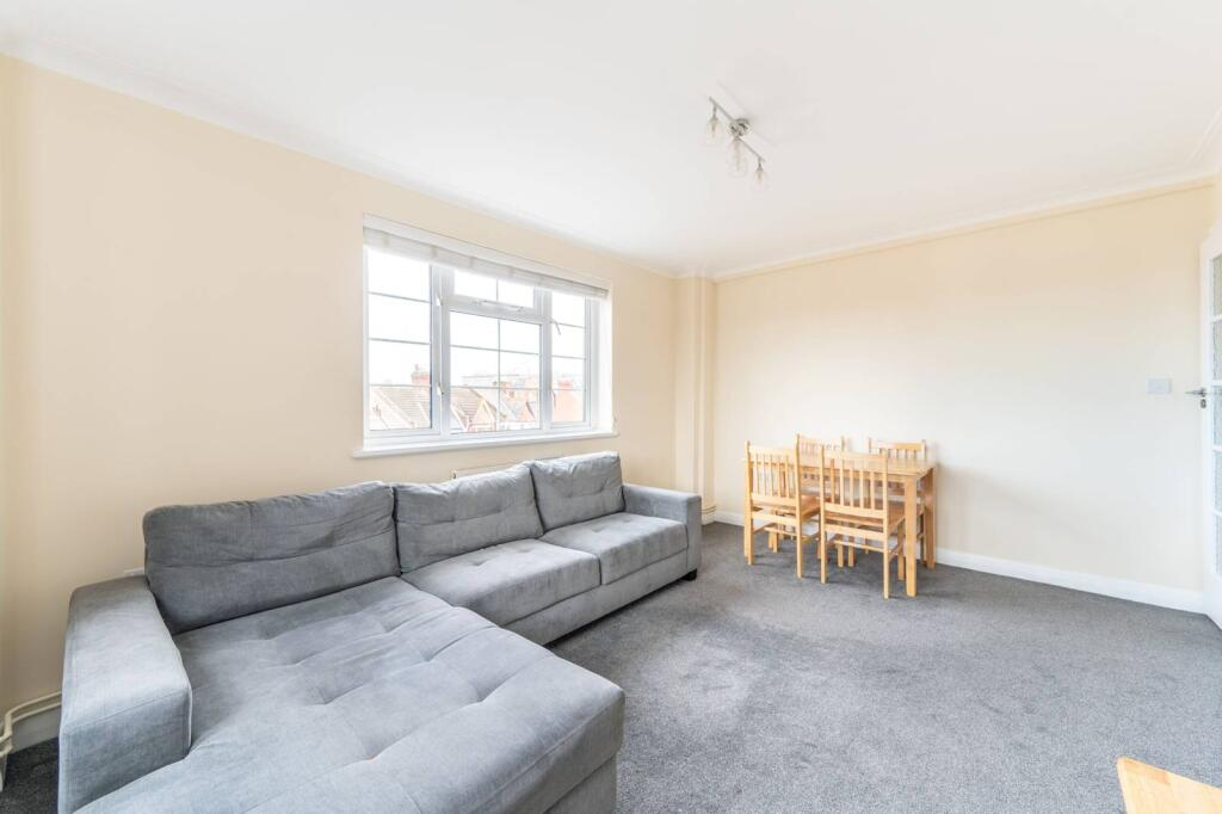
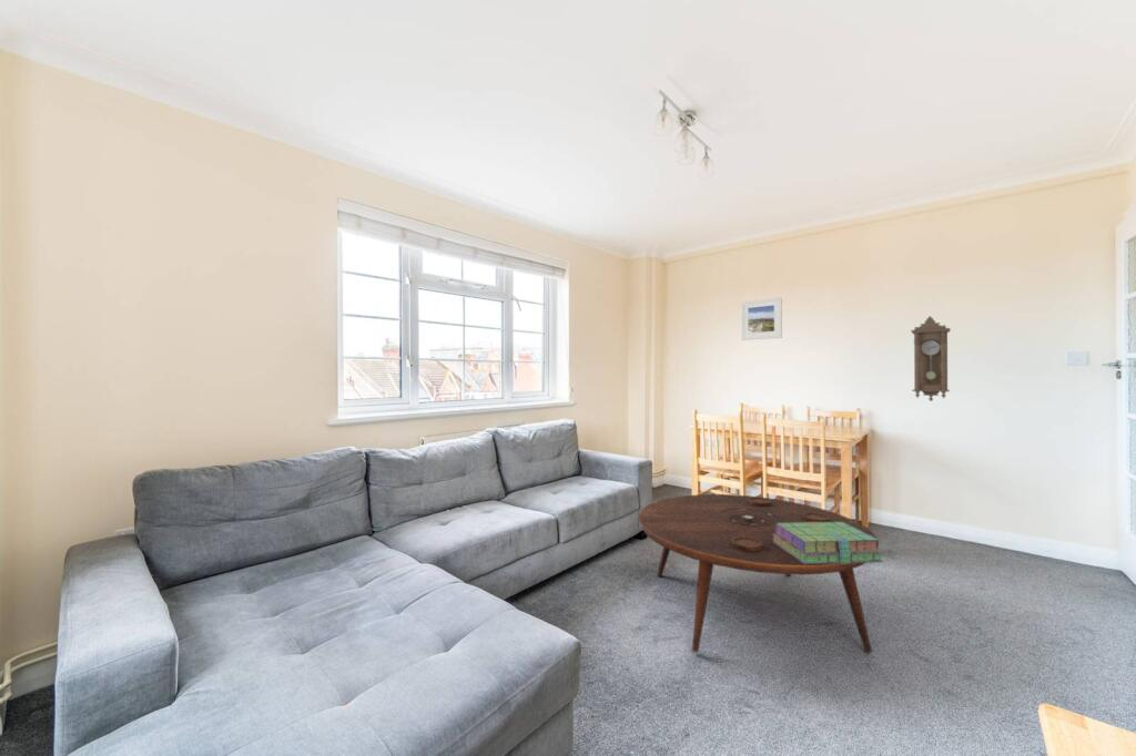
+ stack of books [772,522,884,564]
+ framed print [740,297,783,341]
+ pendulum clock [910,315,952,402]
+ coffee table [638,493,880,654]
